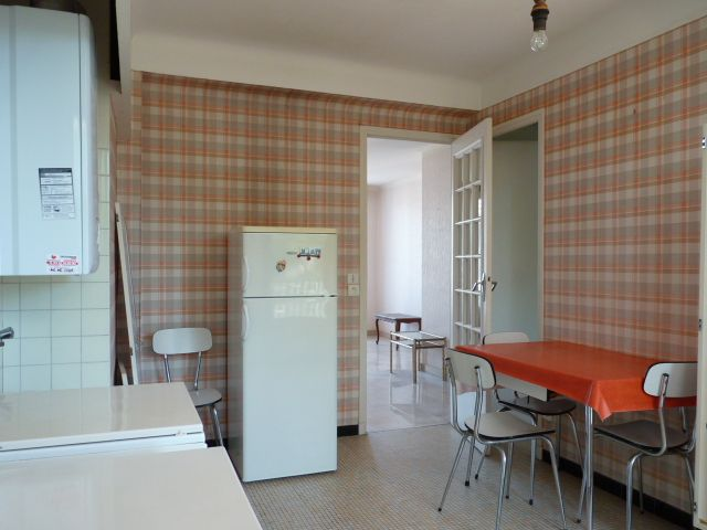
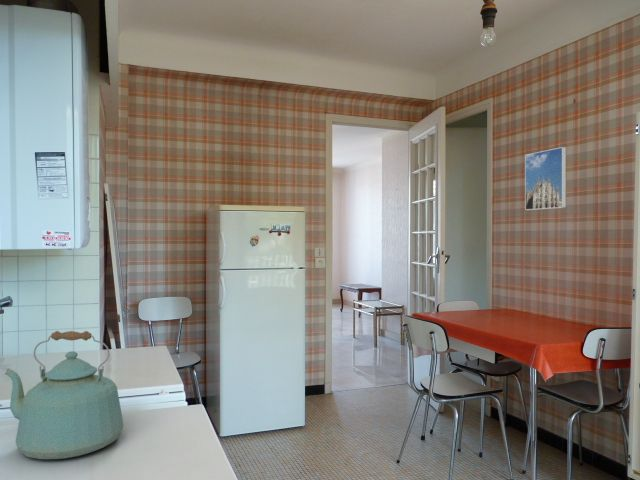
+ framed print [524,146,567,211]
+ kettle [4,330,124,460]
